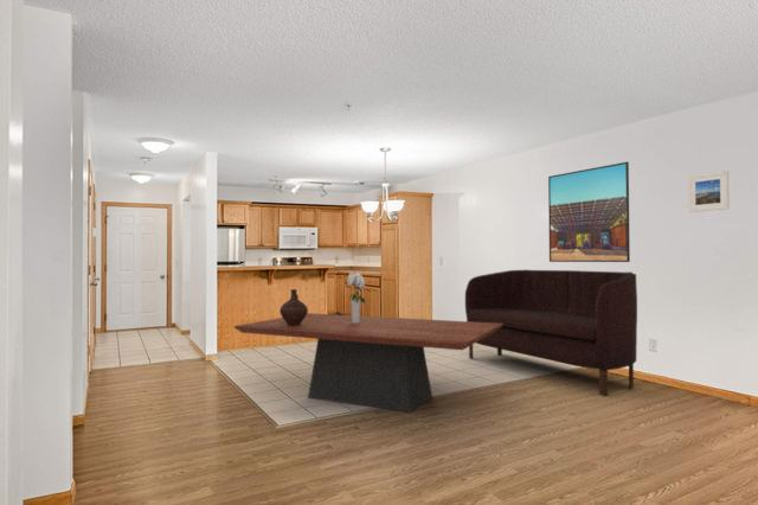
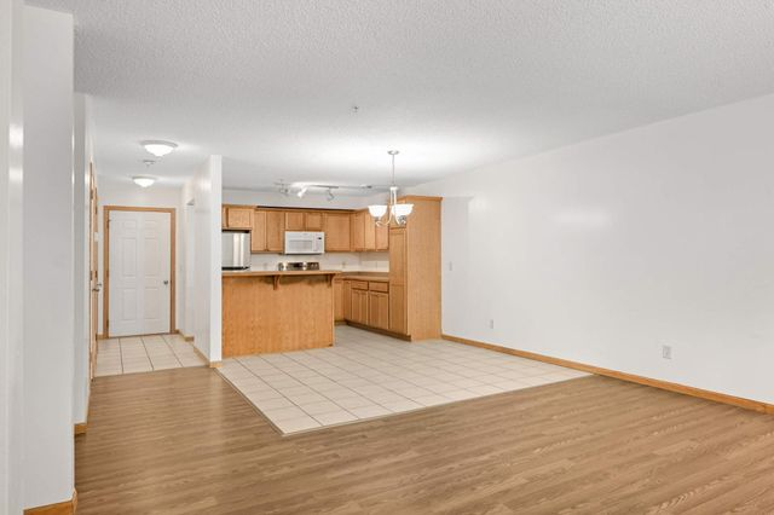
- dining table [233,312,503,414]
- bouquet [346,270,367,324]
- ceramic jug [278,288,309,326]
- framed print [687,170,731,213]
- sofa [464,268,638,396]
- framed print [547,161,631,263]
